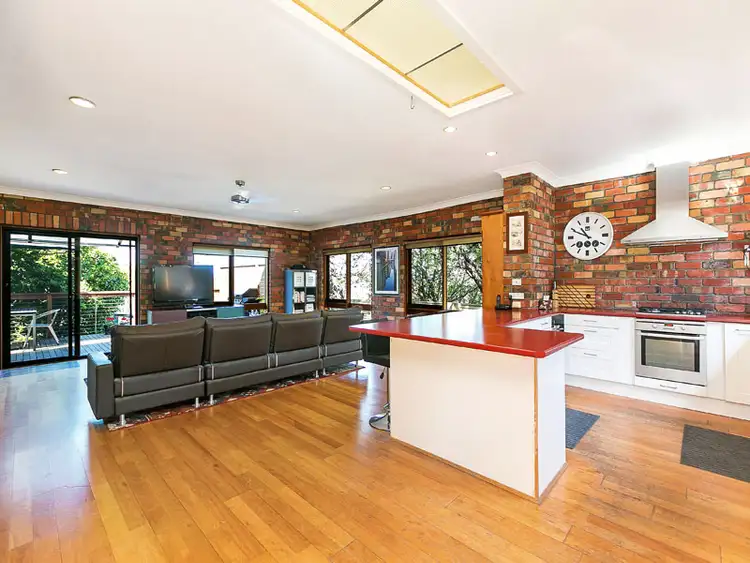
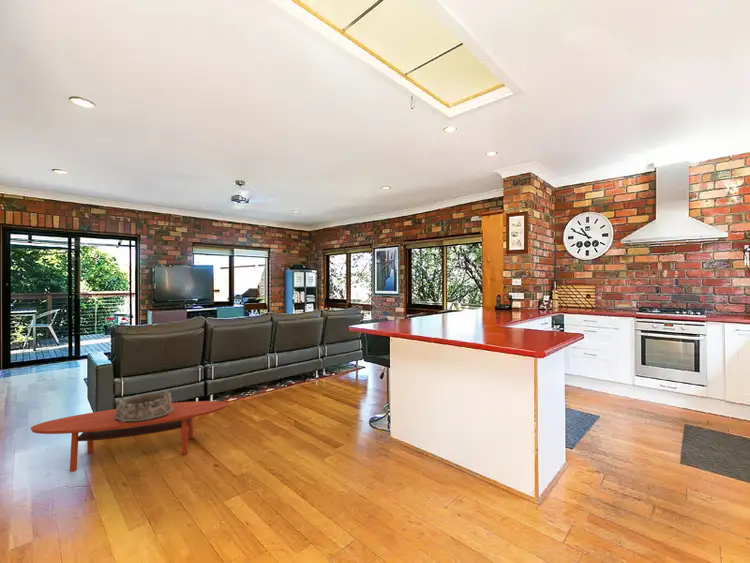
+ coffee table [30,400,228,472]
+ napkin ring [115,390,173,422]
